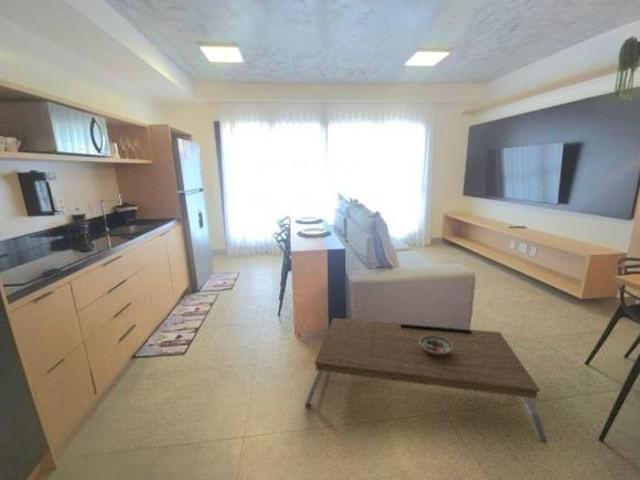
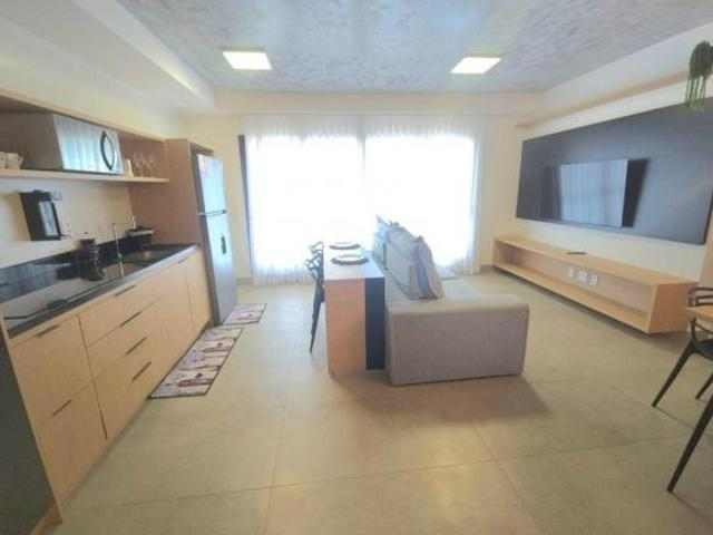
- coffee table [304,317,549,444]
- decorative bowl [419,336,453,356]
